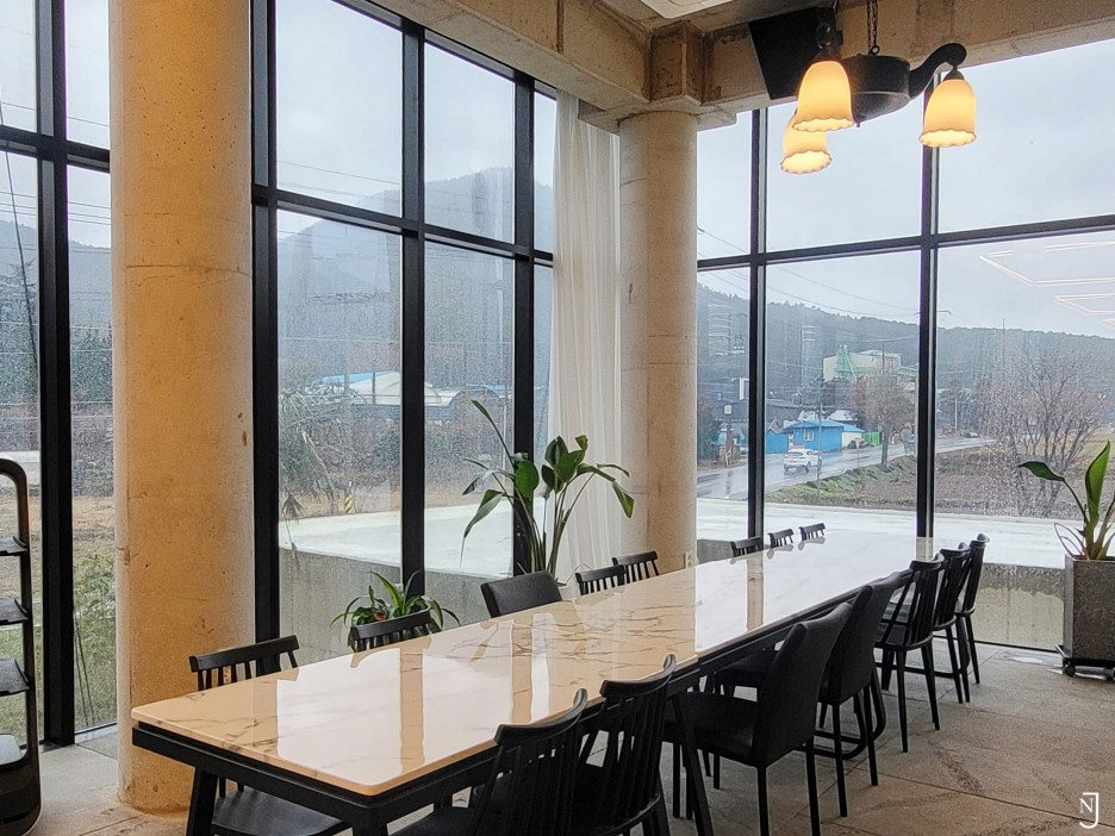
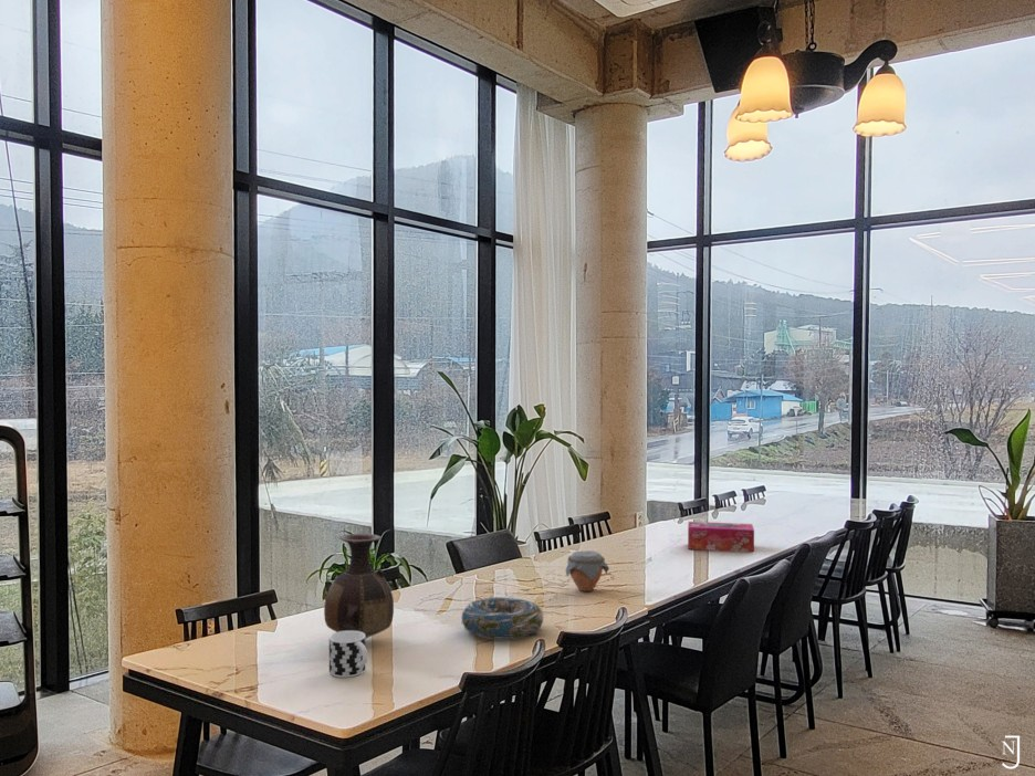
+ jar [565,549,610,593]
+ decorative bowl [460,596,544,641]
+ cup [328,631,368,679]
+ tissue box [687,521,755,553]
+ vase [323,533,395,640]
